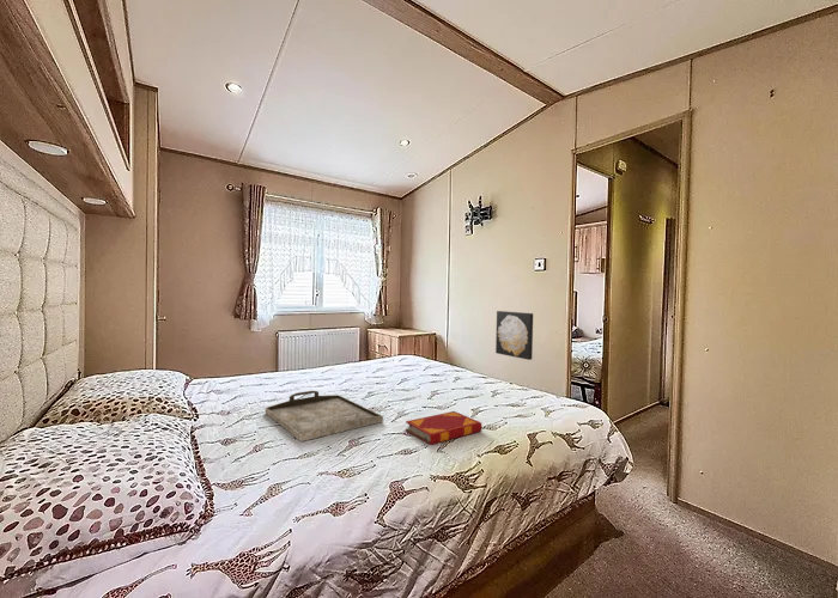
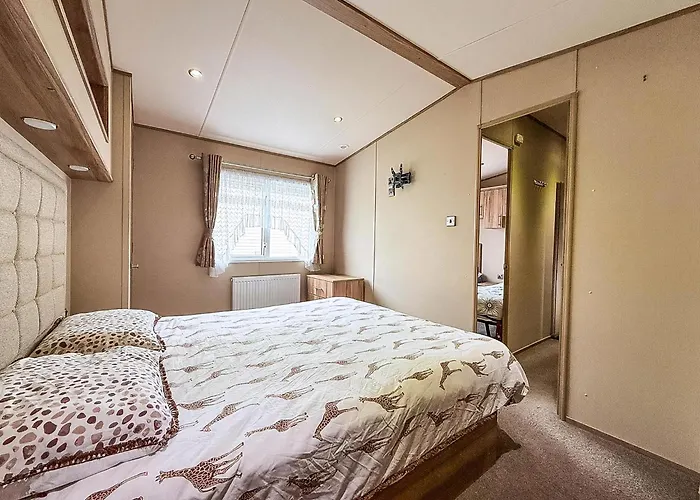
- hardback book [405,410,482,446]
- serving tray [265,390,384,443]
- wall art [494,310,534,361]
